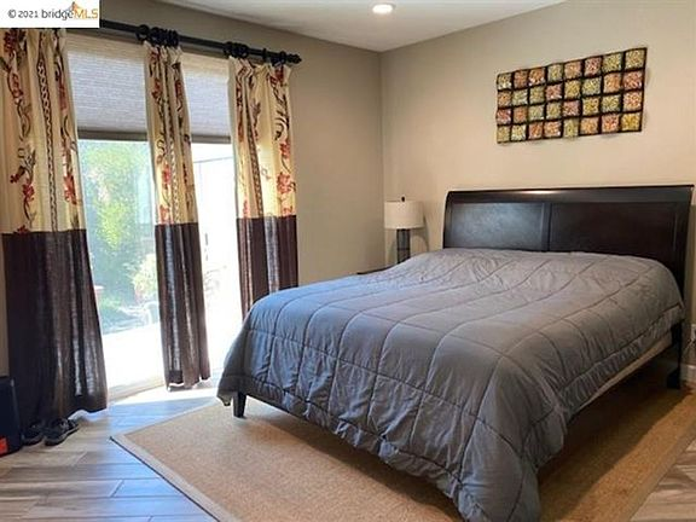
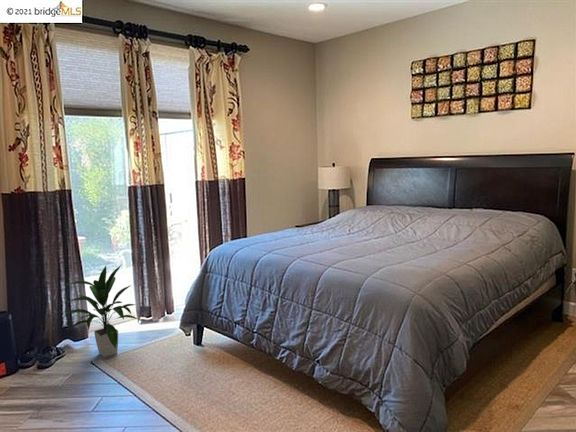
+ indoor plant [61,263,138,358]
